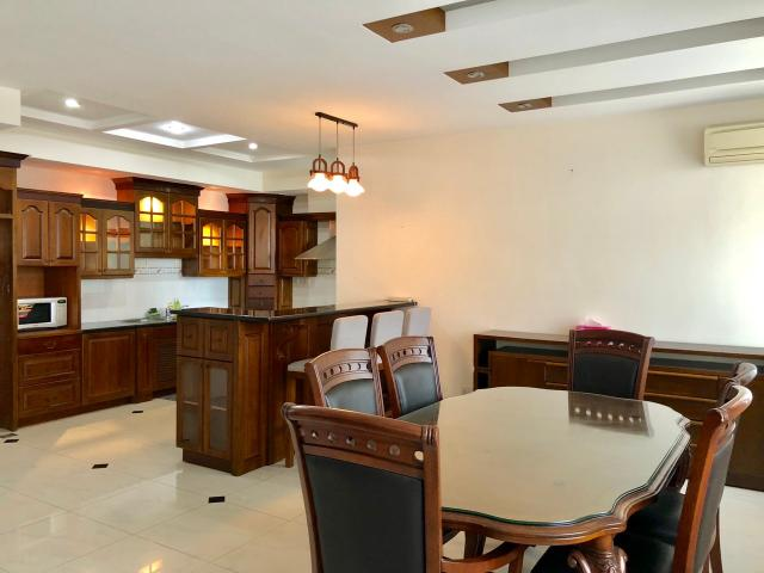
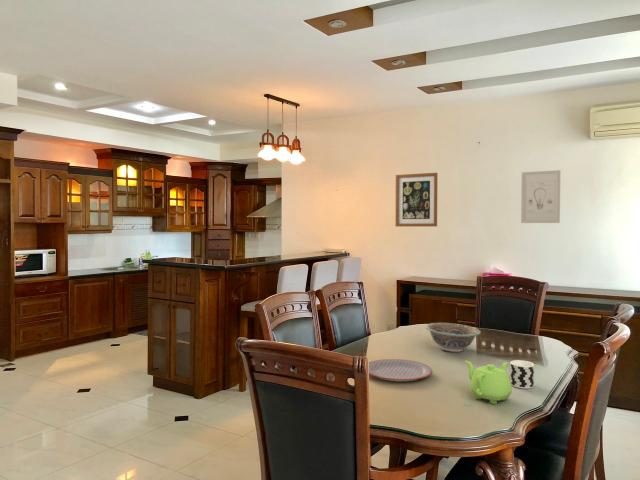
+ cup [509,359,535,390]
+ wall art [520,169,561,224]
+ decorative bowl [425,322,482,353]
+ teapot [464,359,513,405]
+ plate [368,358,433,383]
+ wall art [395,172,438,227]
